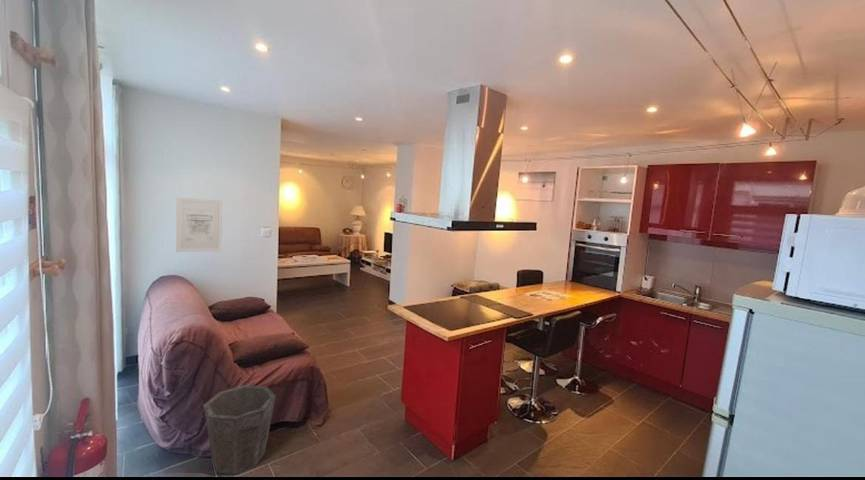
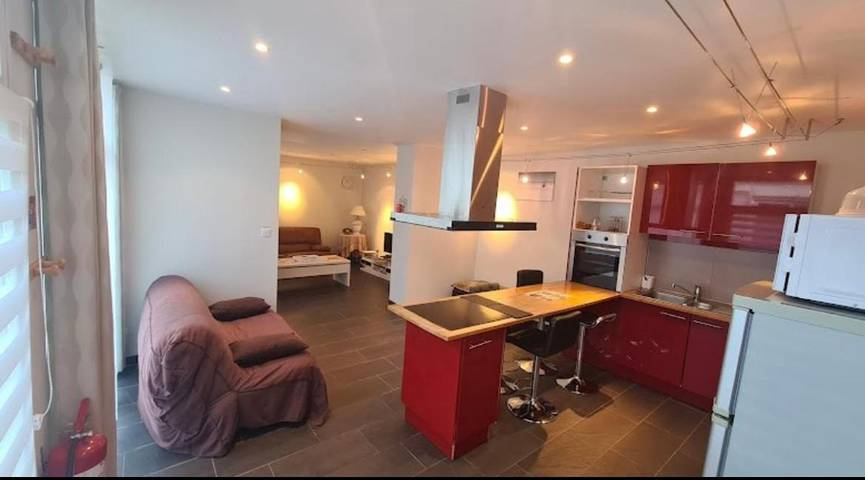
- wall art [175,197,223,253]
- waste bin [203,384,277,475]
